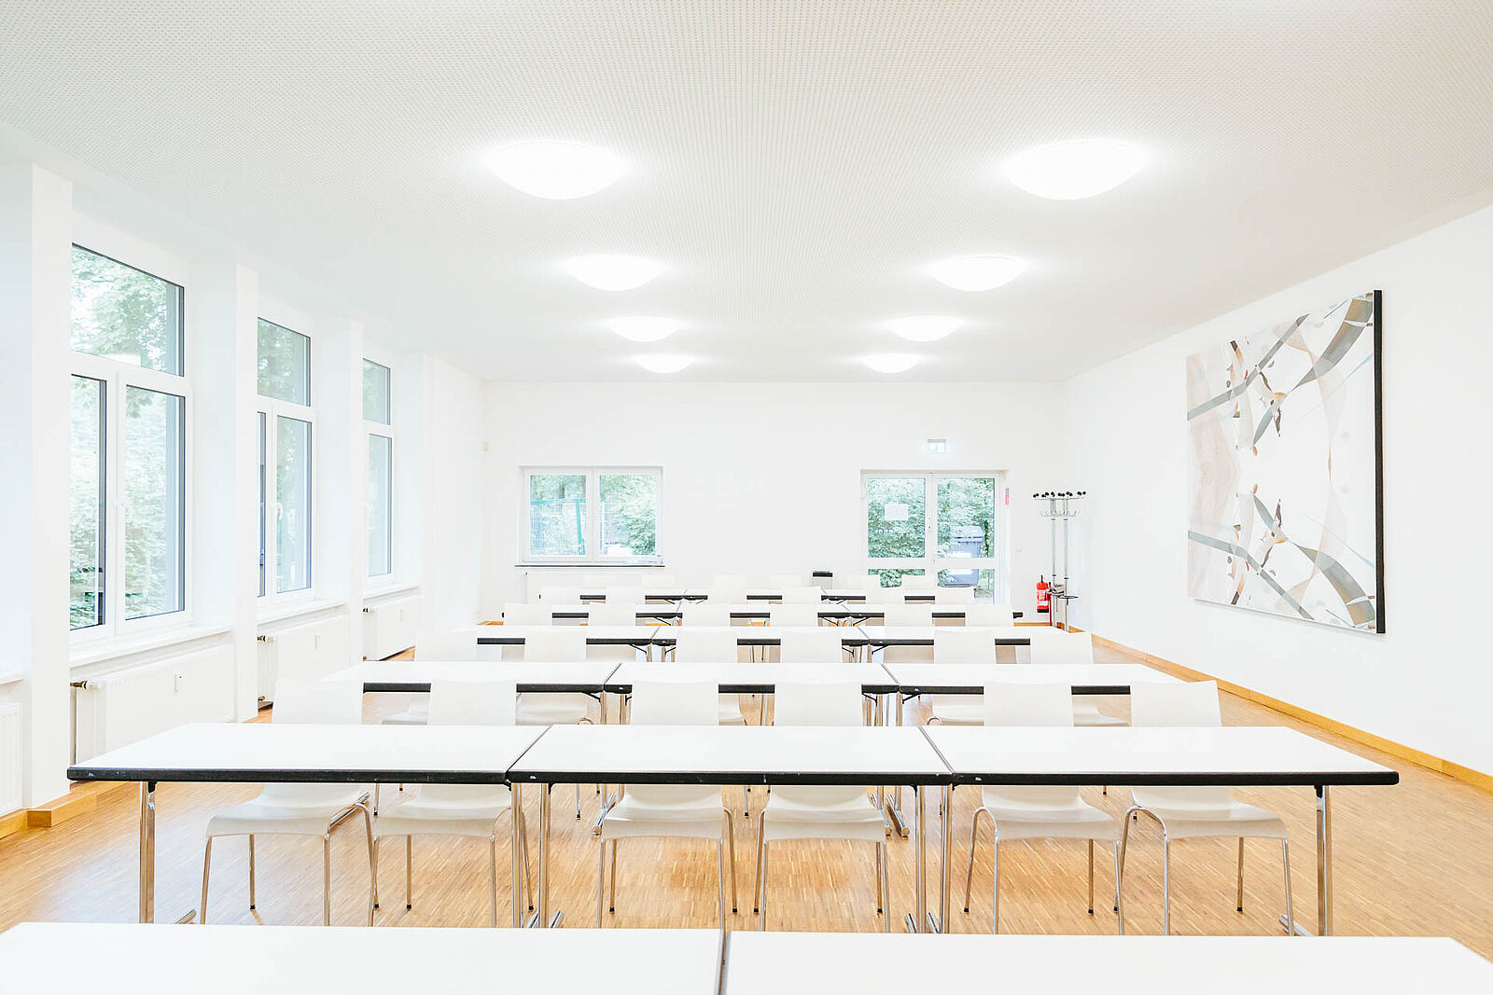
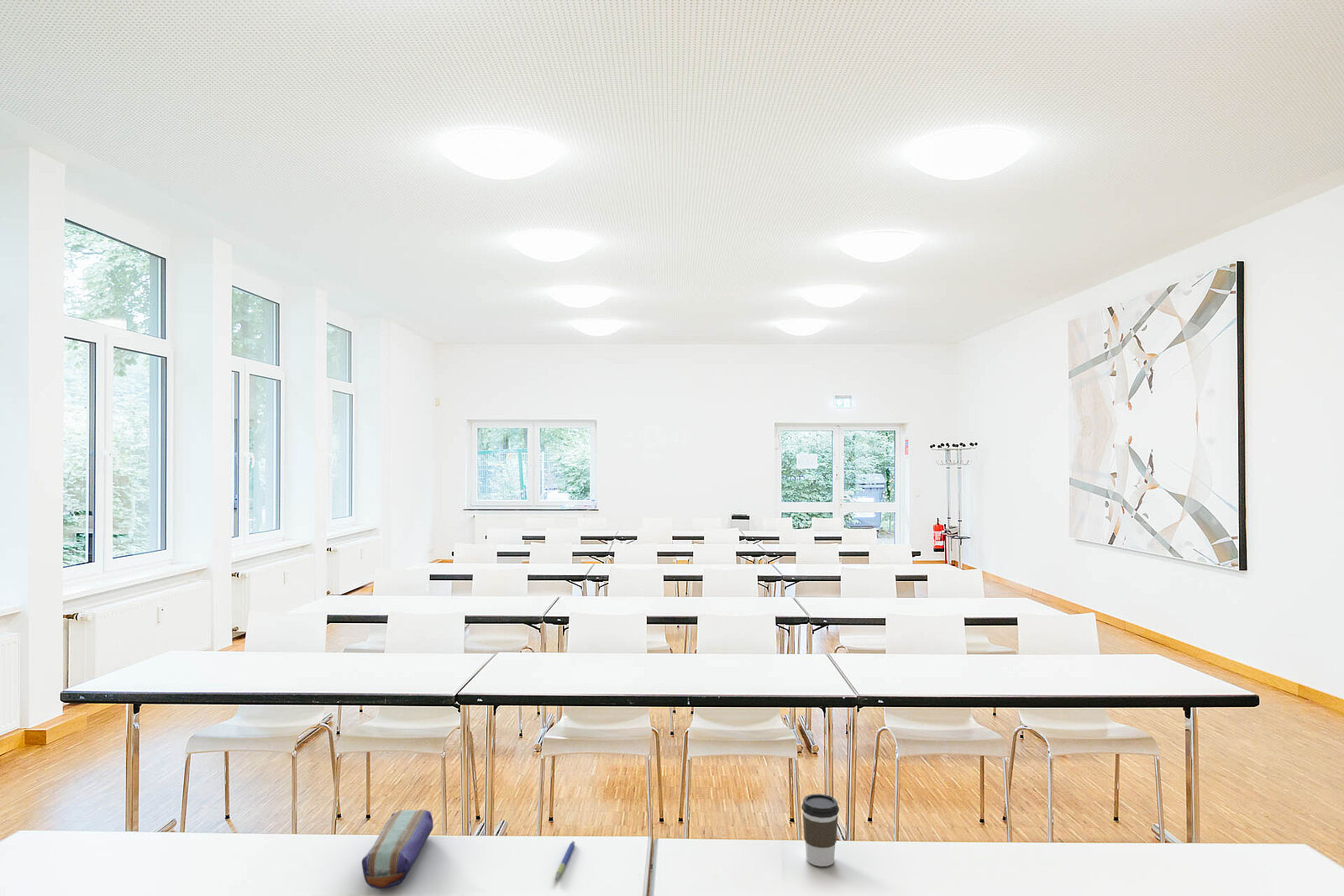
+ coffee cup [801,793,840,867]
+ pencil case [361,809,434,889]
+ pen [554,841,575,881]
